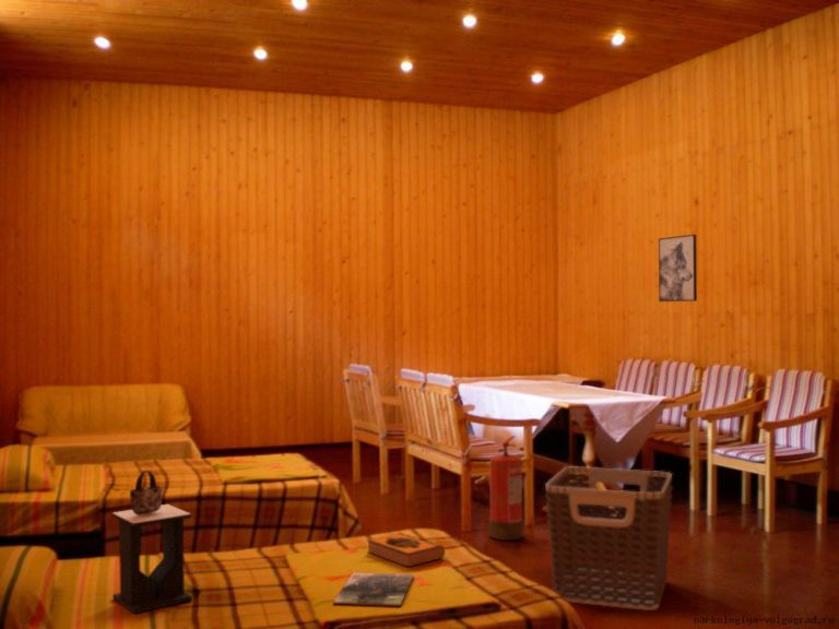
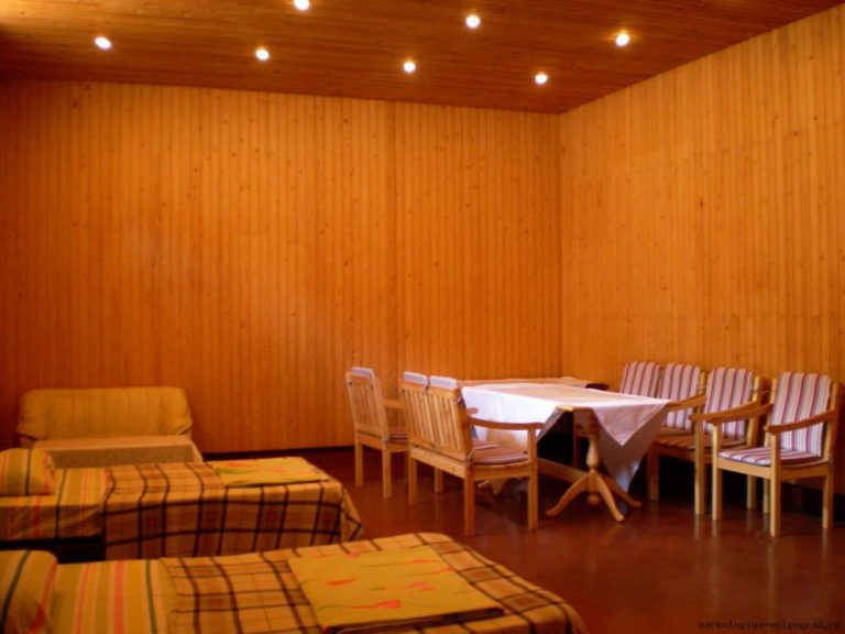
- fire extinguisher [488,435,524,542]
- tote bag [111,470,193,615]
- clothes hamper [544,465,674,612]
- hardback book [366,531,446,568]
- wall art [658,234,698,302]
- magazine [332,572,415,607]
